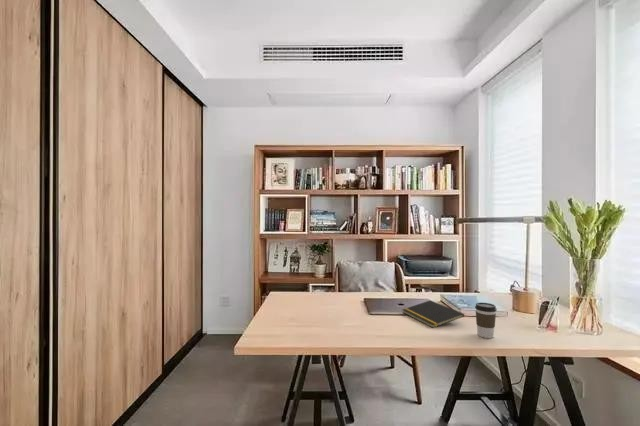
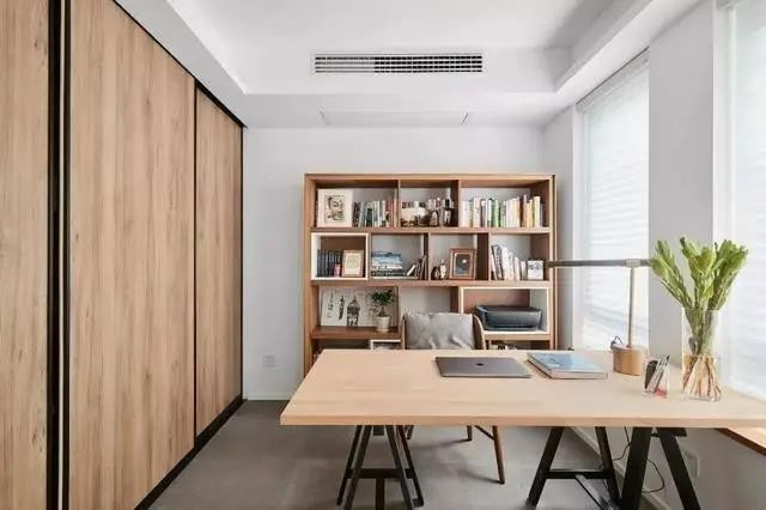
- coffee cup [474,302,498,339]
- notepad [401,299,465,329]
